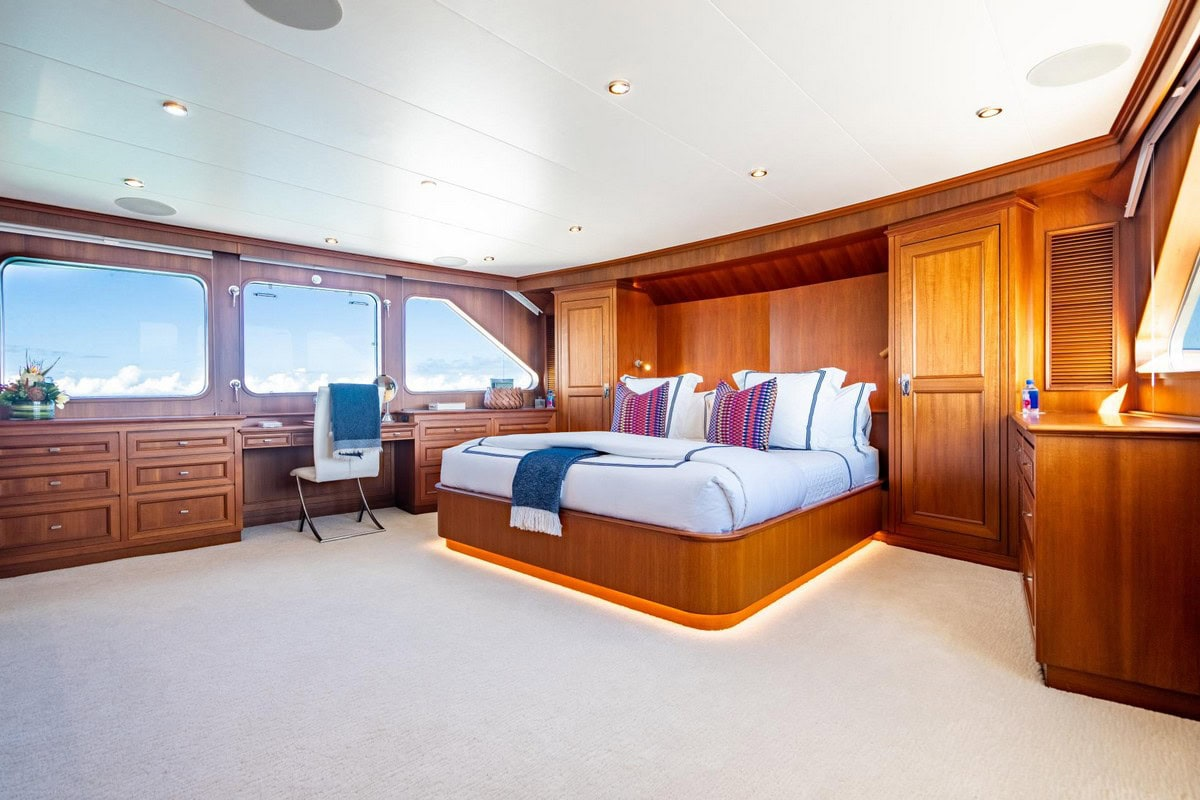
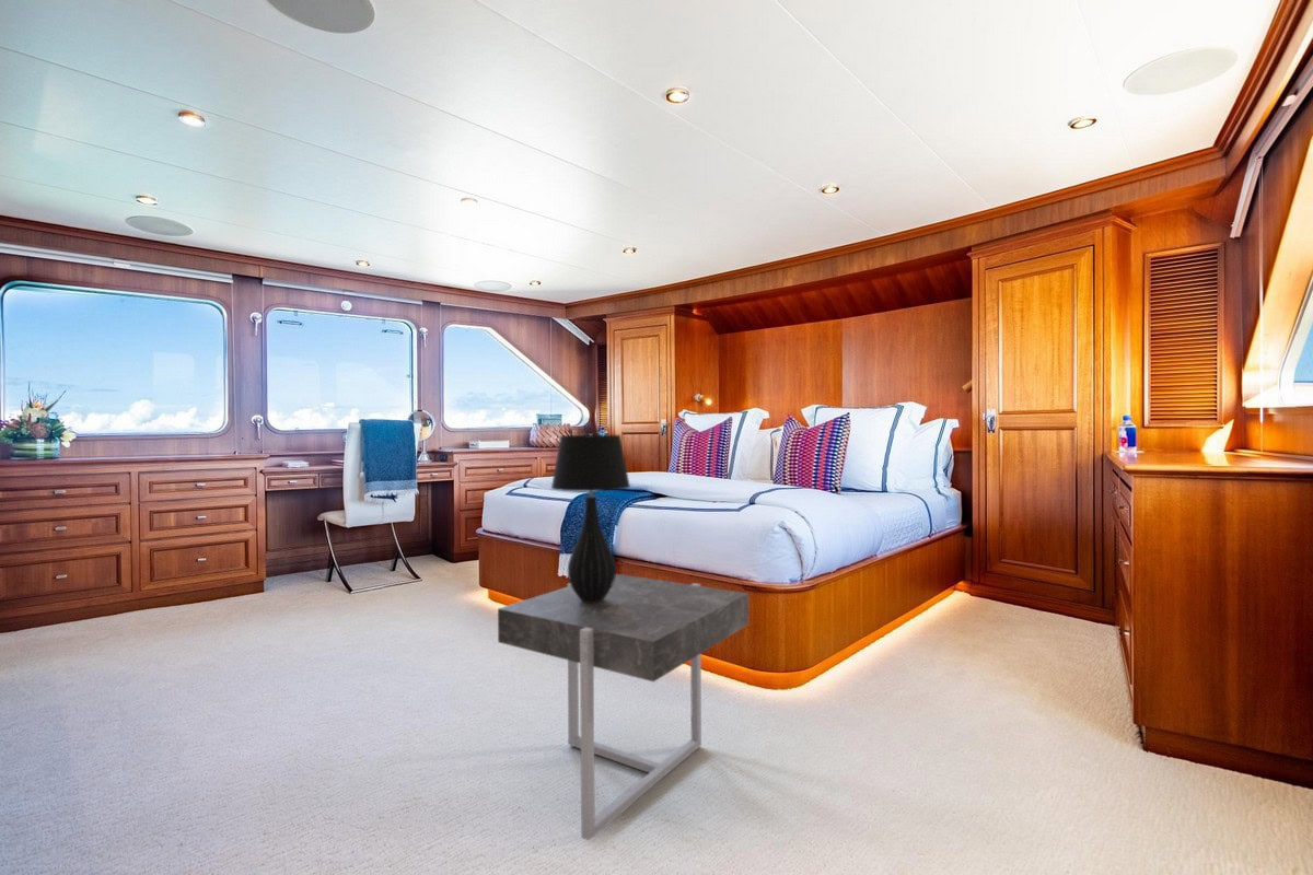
+ table lamp [550,434,631,603]
+ side table [497,573,750,841]
